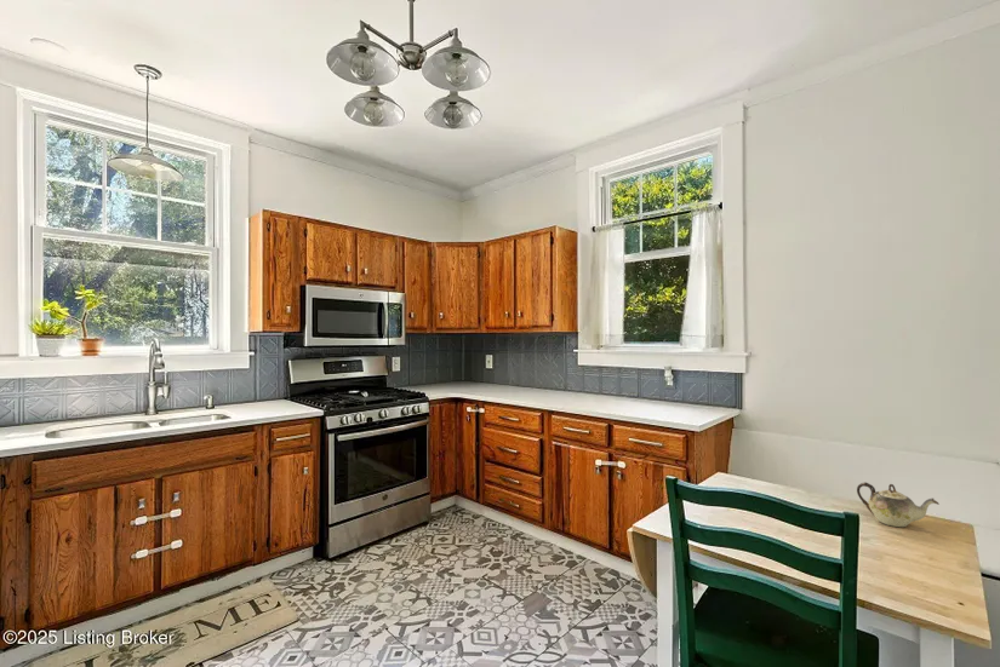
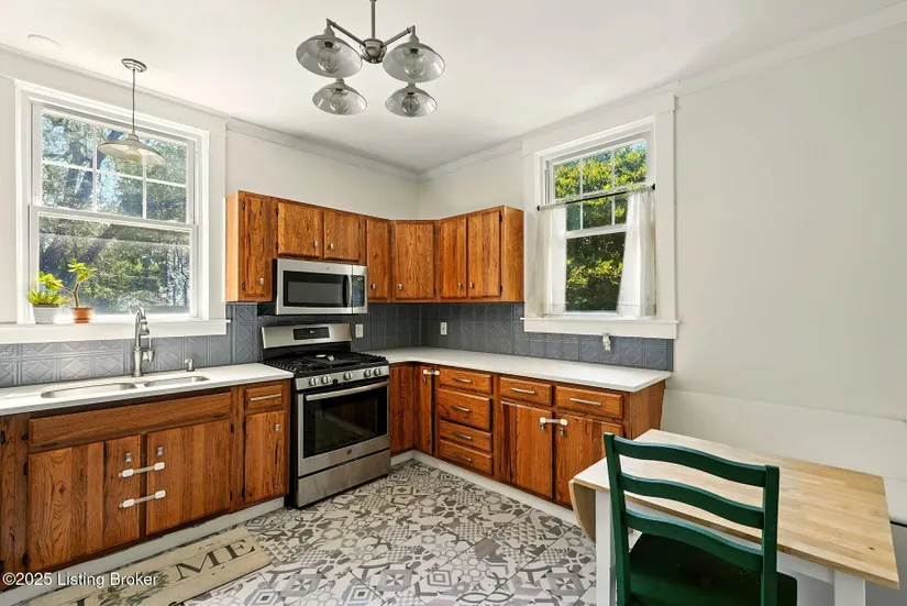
- teapot [856,481,941,528]
